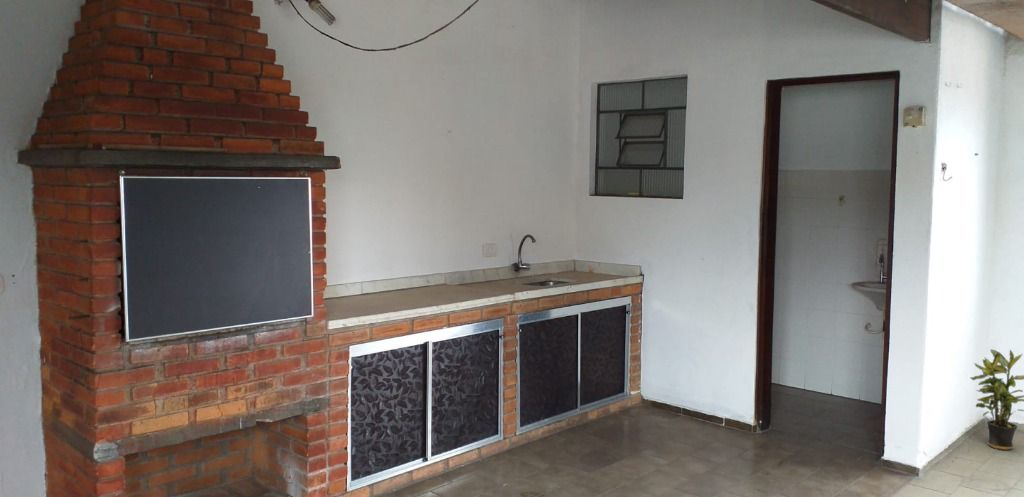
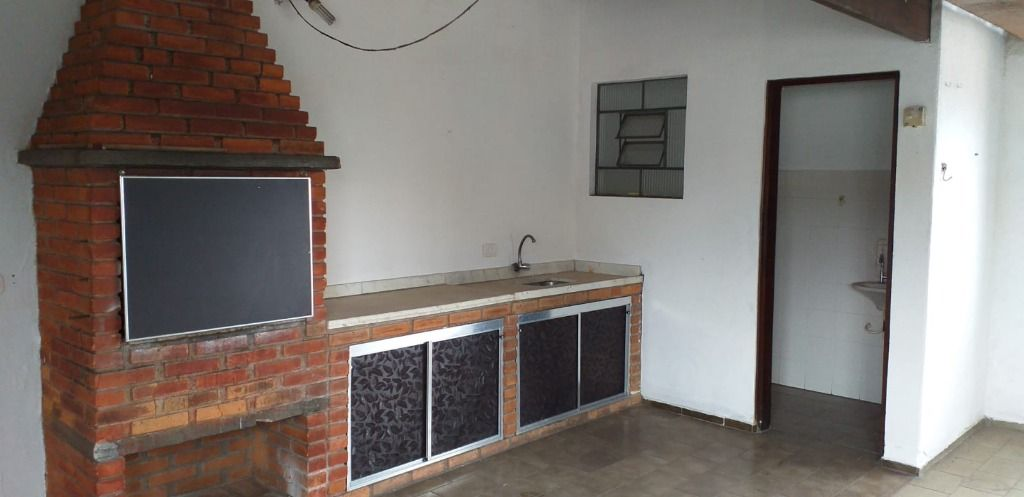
- potted plant [968,348,1024,451]
